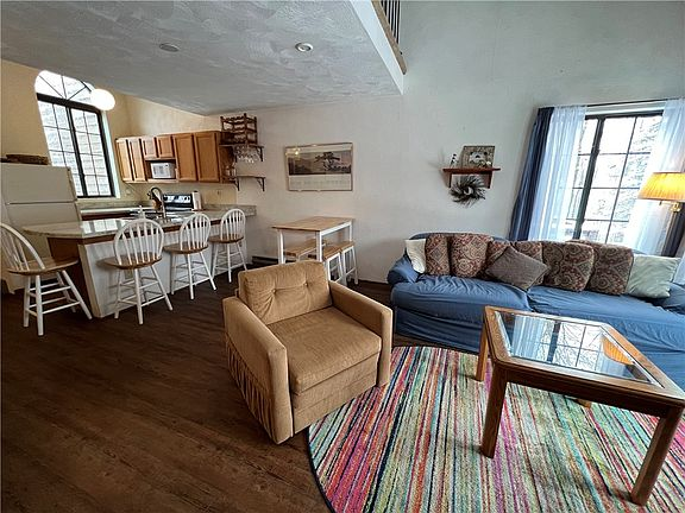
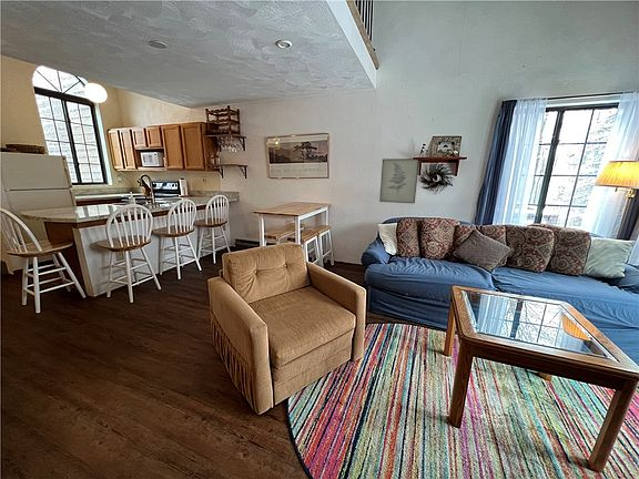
+ wall art [378,157,420,204]
